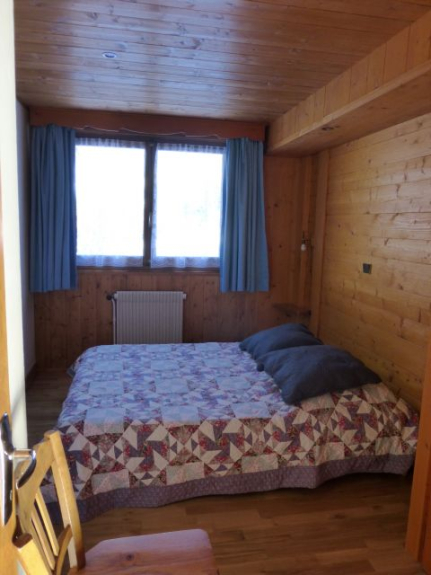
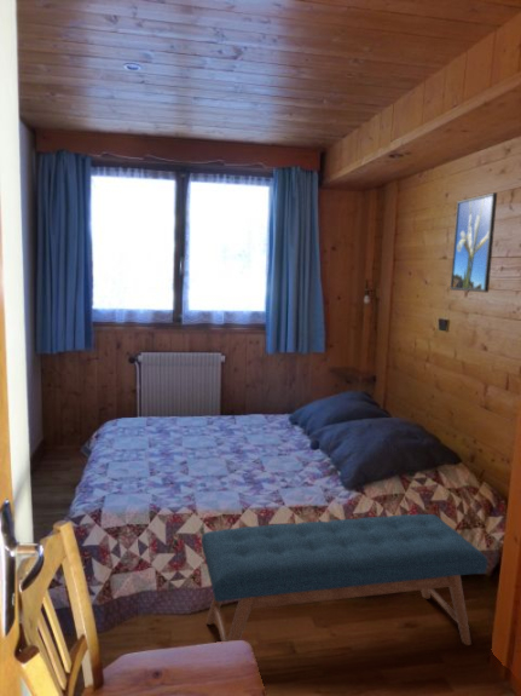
+ bench [201,513,488,646]
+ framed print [450,191,498,293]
